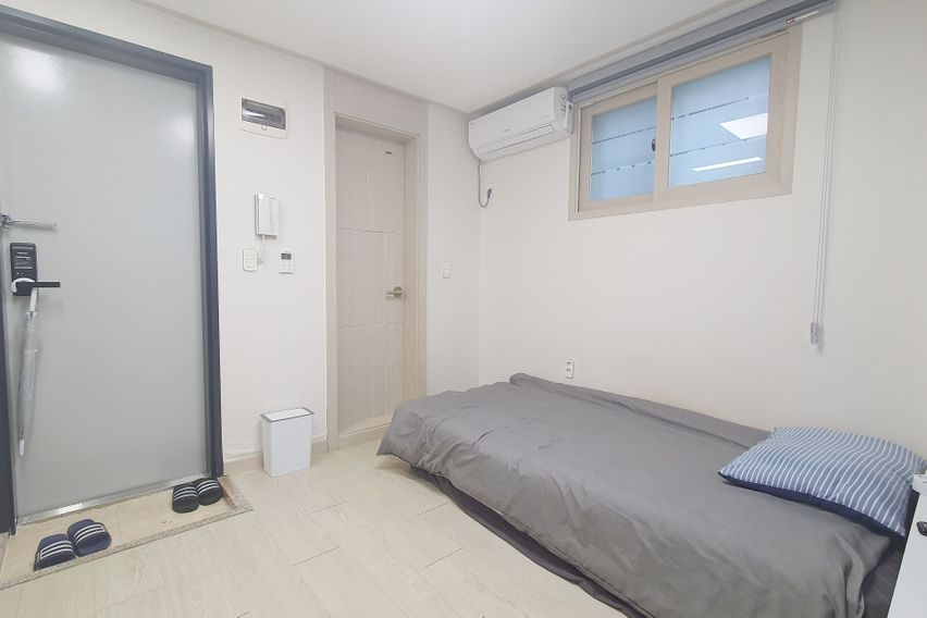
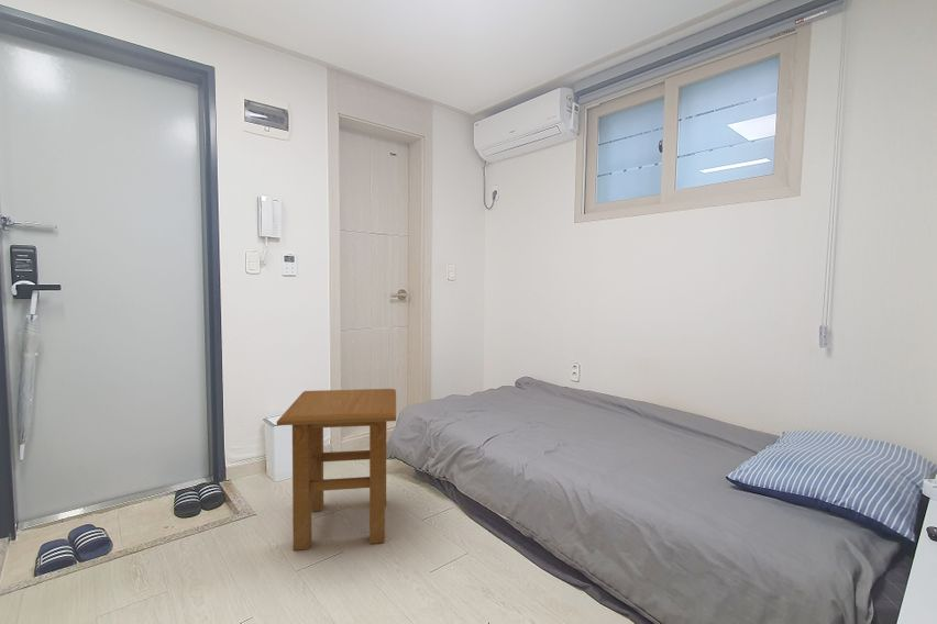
+ side table [276,388,397,551]
